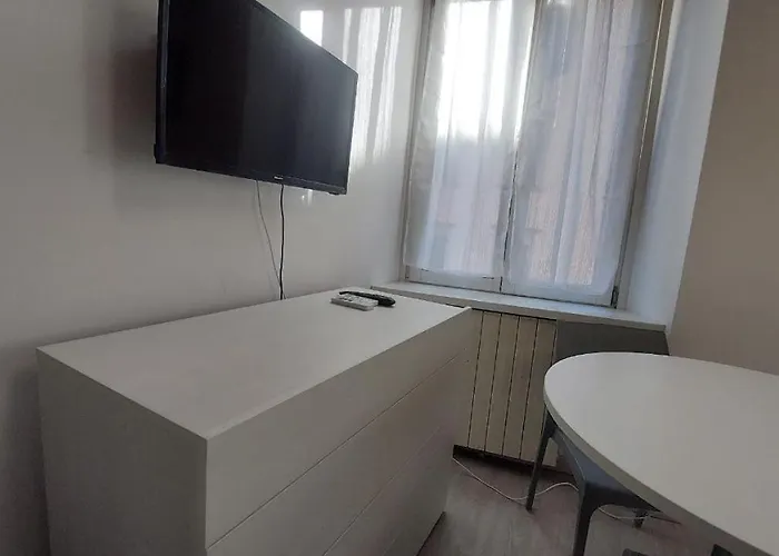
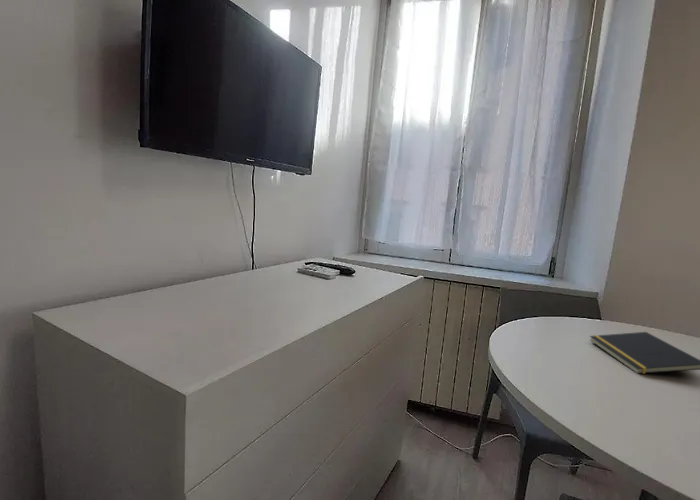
+ notepad [589,331,700,375]
